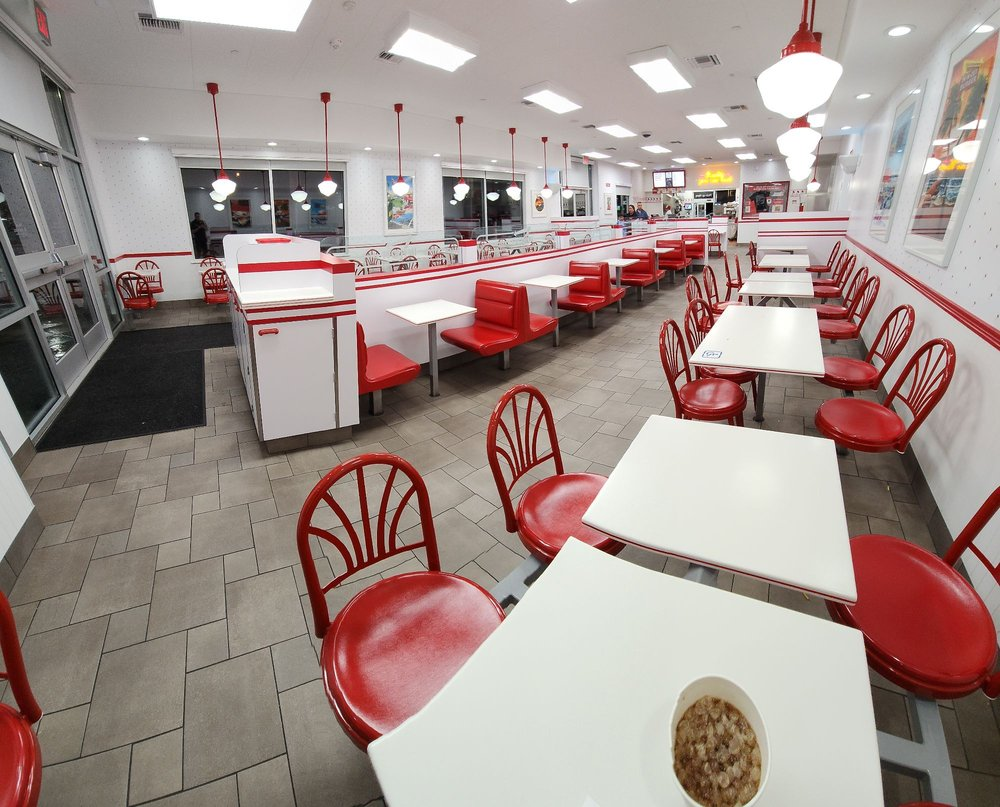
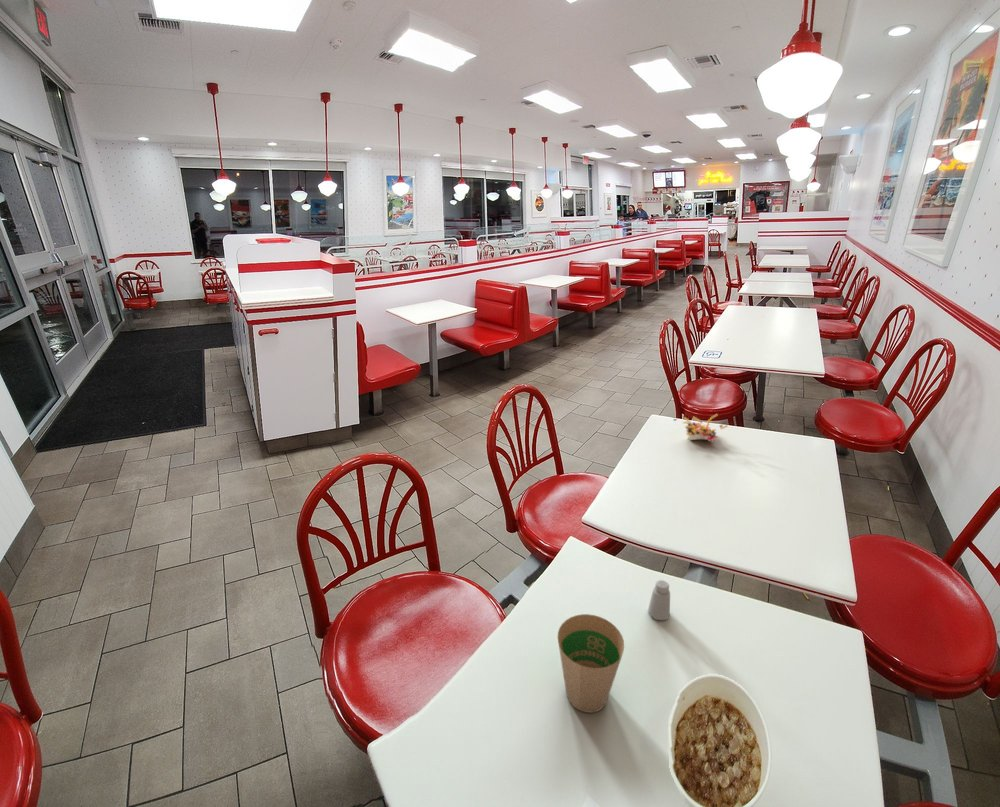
+ paper cup [557,613,625,714]
+ french fries [673,413,729,442]
+ saltshaker [647,579,671,621]
